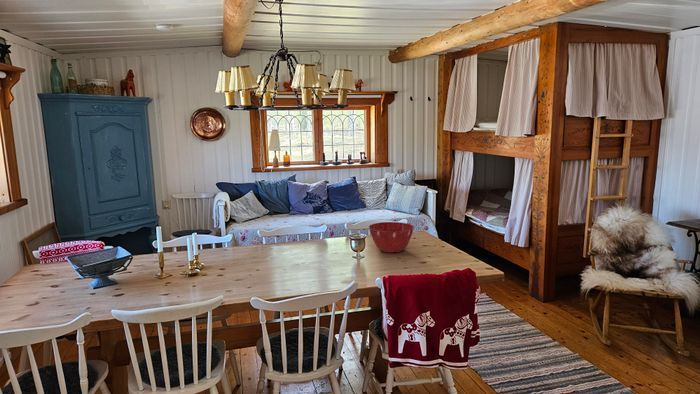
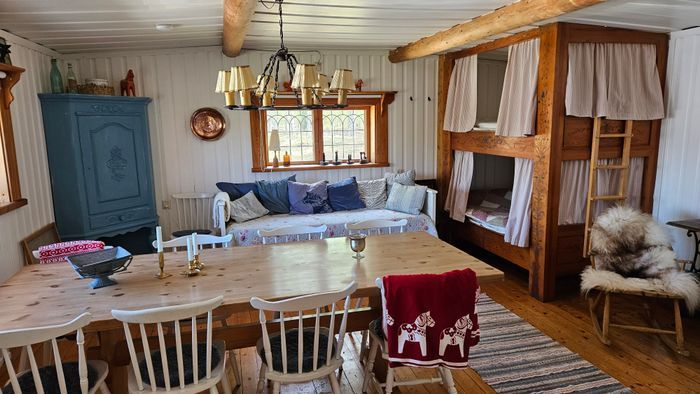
- mixing bowl [368,221,415,254]
